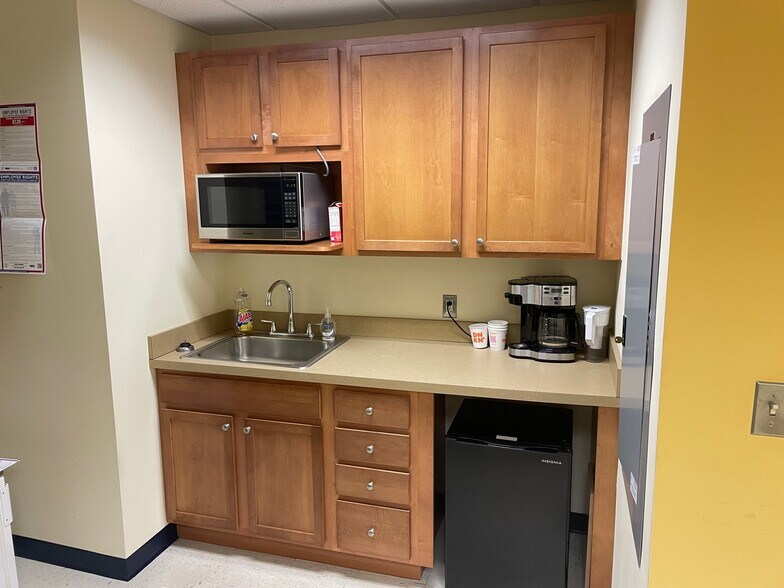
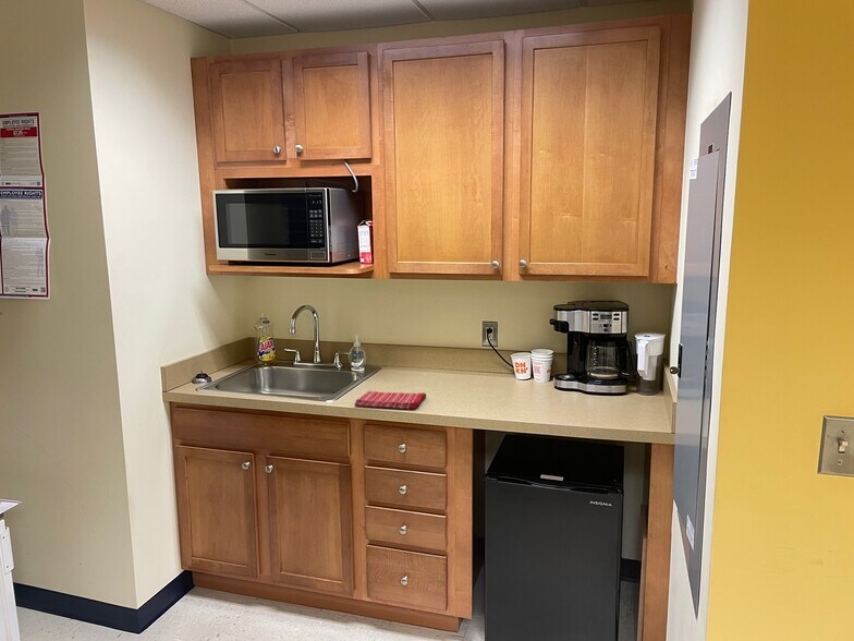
+ dish towel [353,390,427,410]
